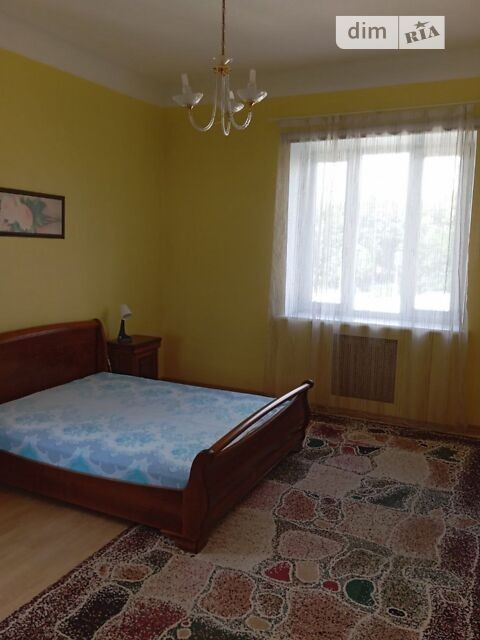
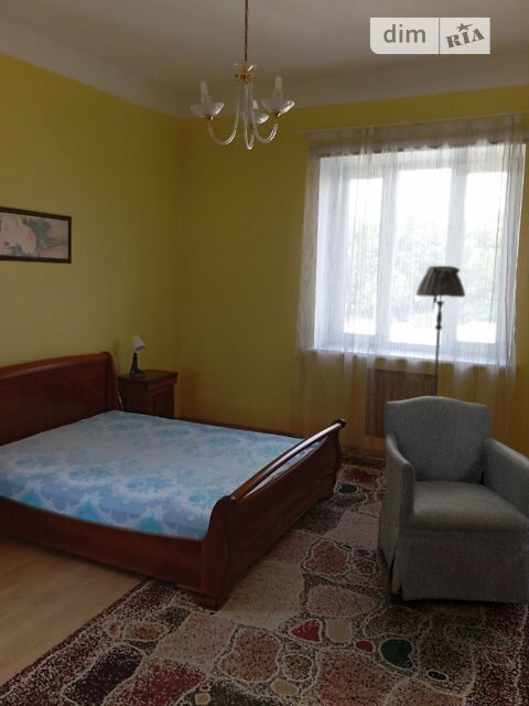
+ floor lamp [415,265,466,396]
+ armchair [377,395,529,606]
